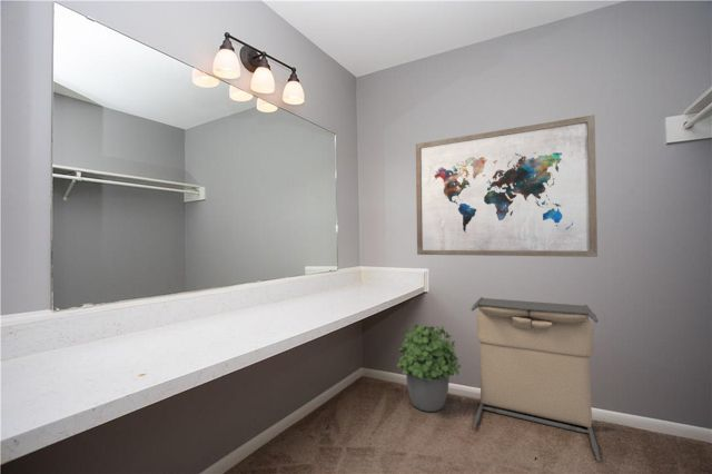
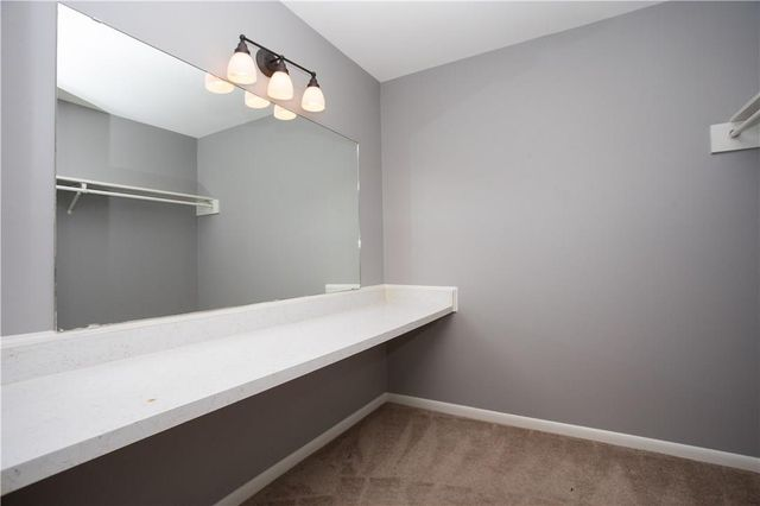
- laundry hamper [471,296,602,463]
- wall art [415,113,599,258]
- potted plant [396,324,462,413]
